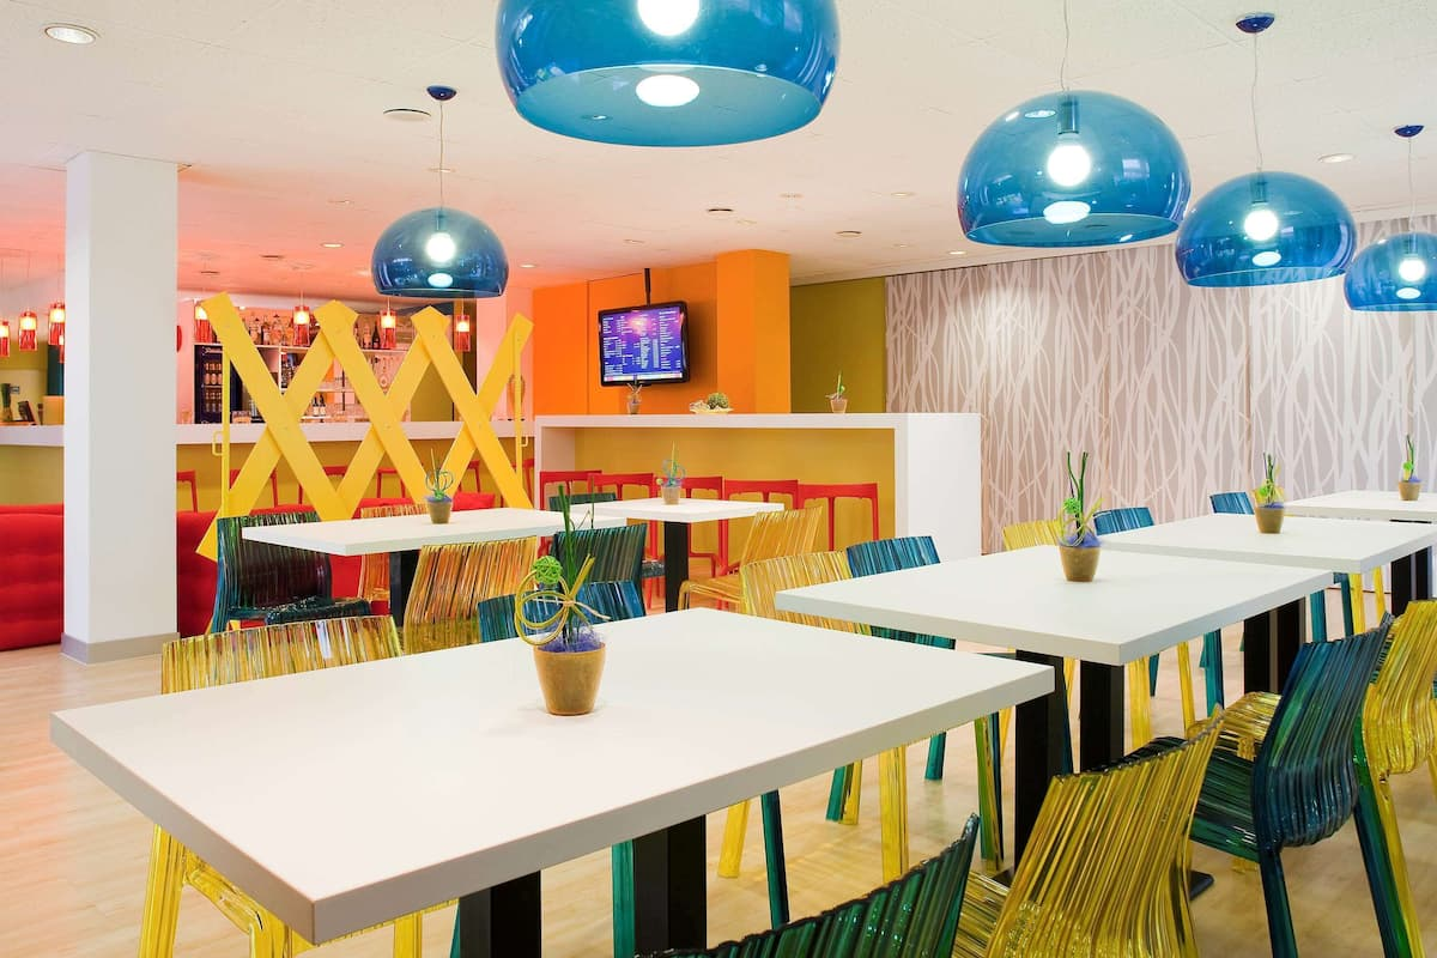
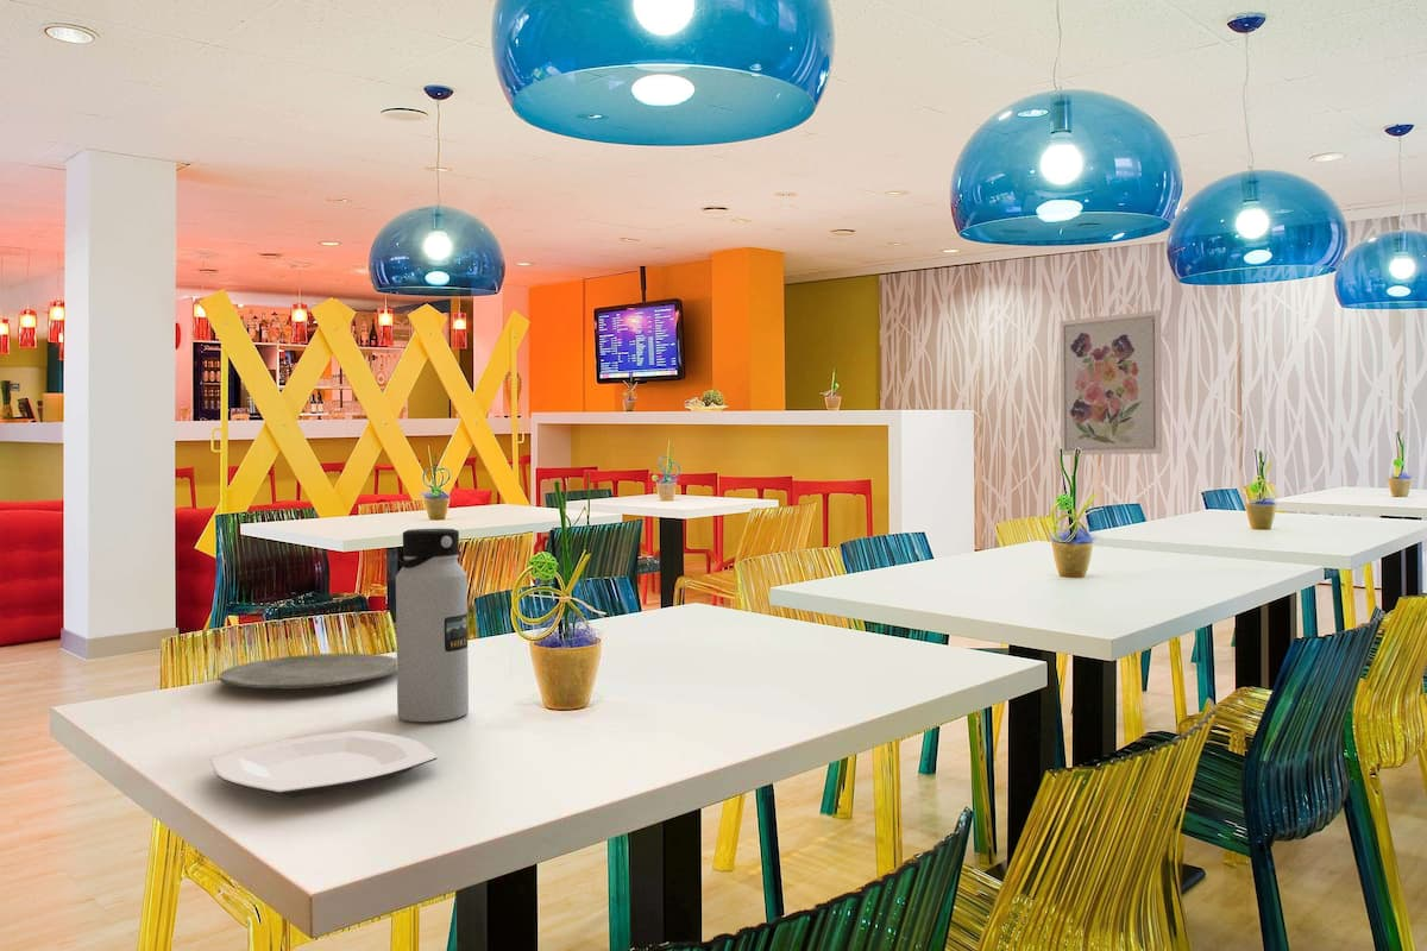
+ water bottle [395,528,470,723]
+ plate [209,730,439,799]
+ plate [219,653,397,691]
+ wall art [1058,309,1163,456]
